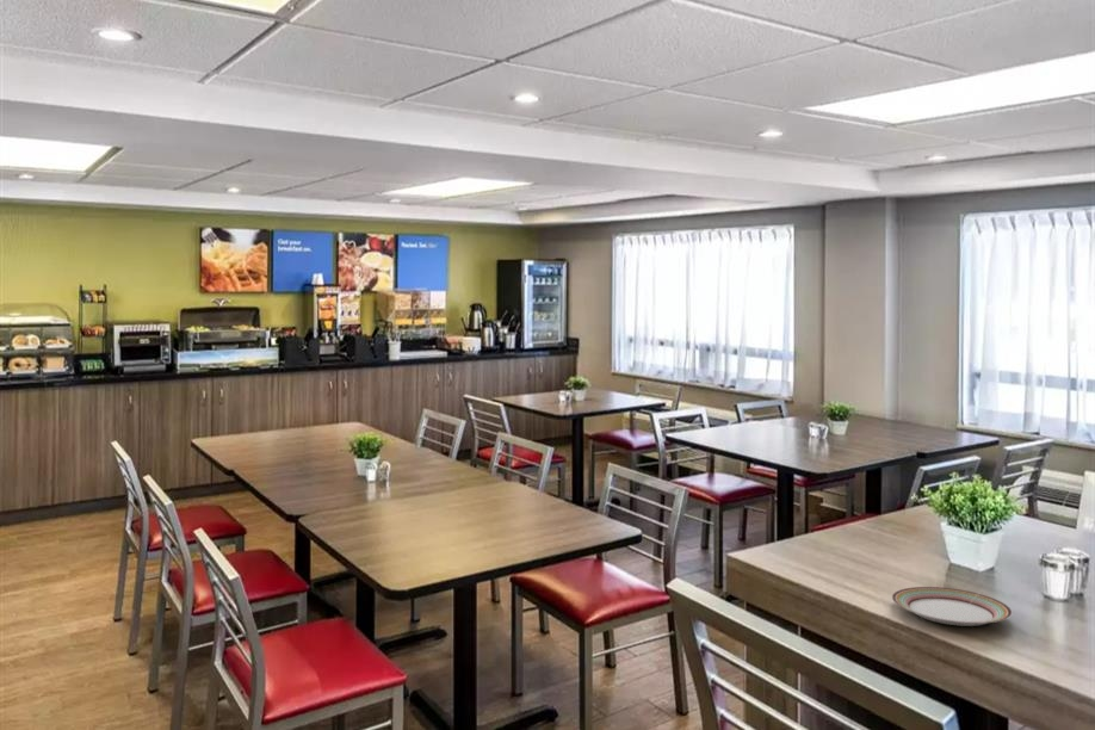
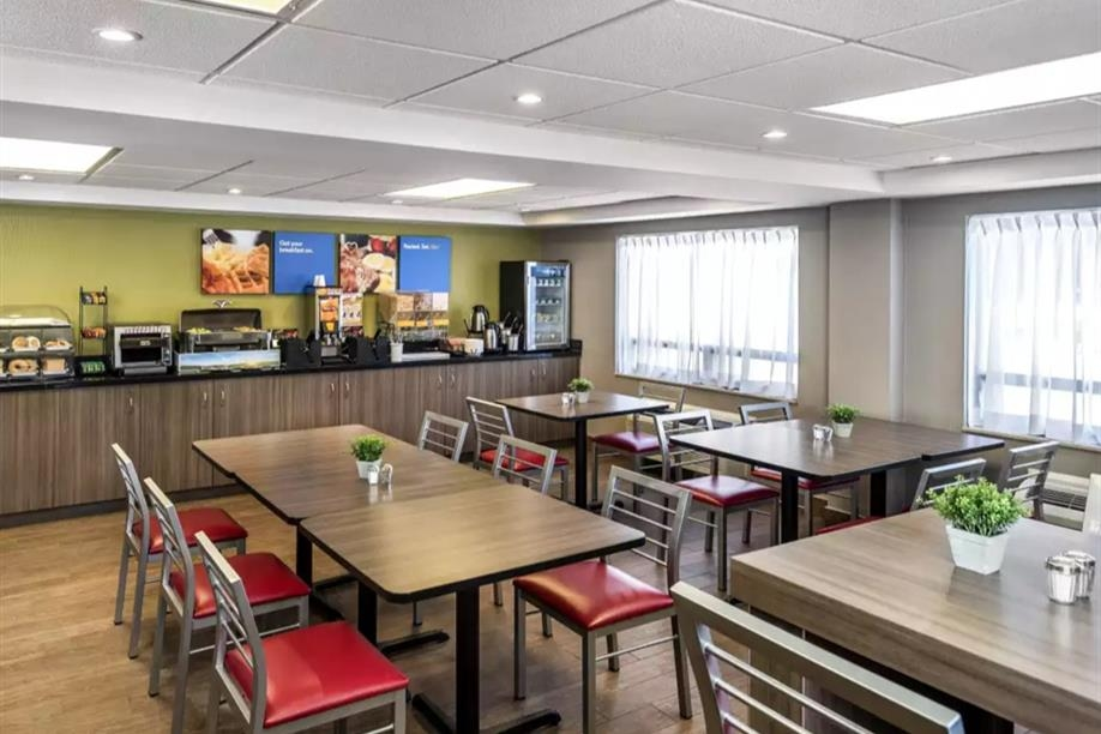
- plate [891,586,1013,627]
